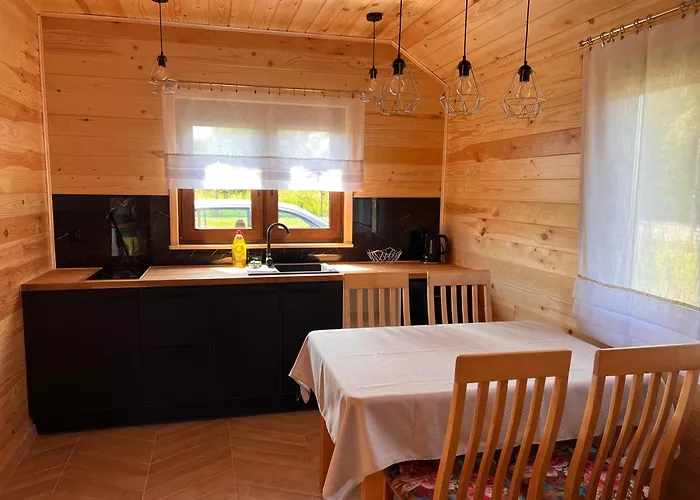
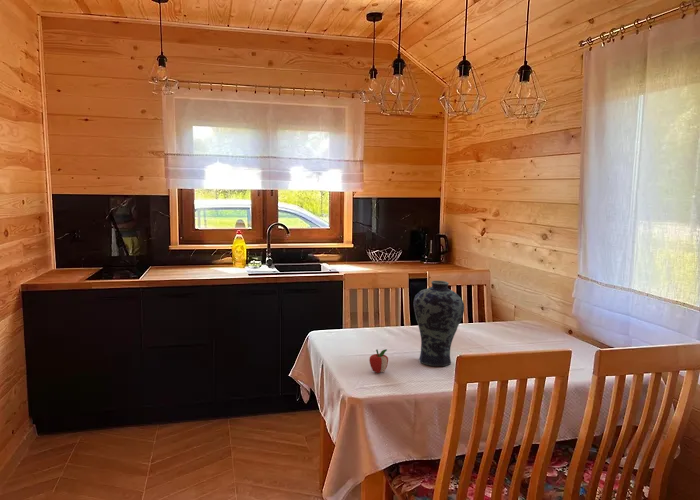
+ vase [413,280,465,367]
+ apple [368,348,389,374]
